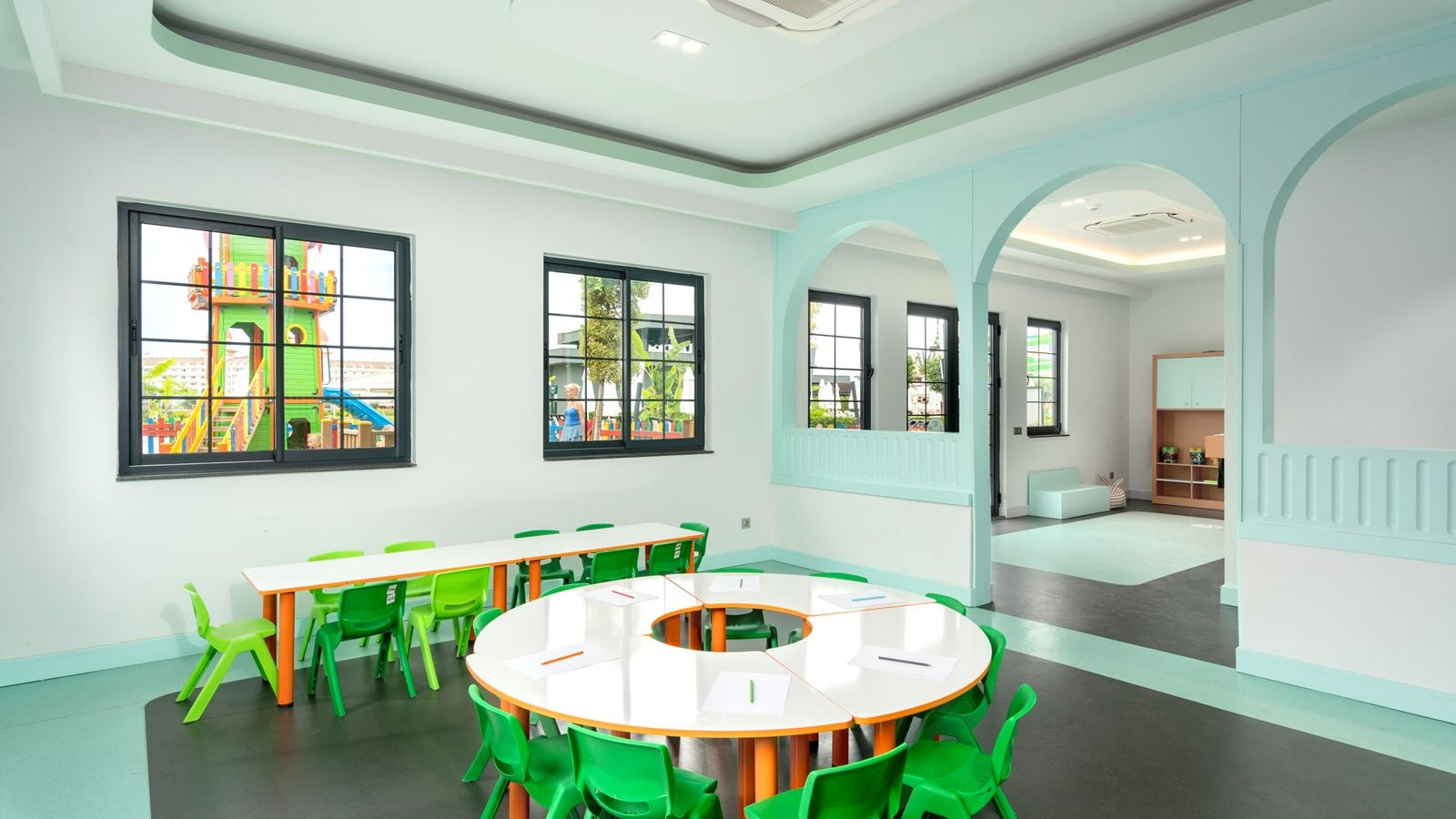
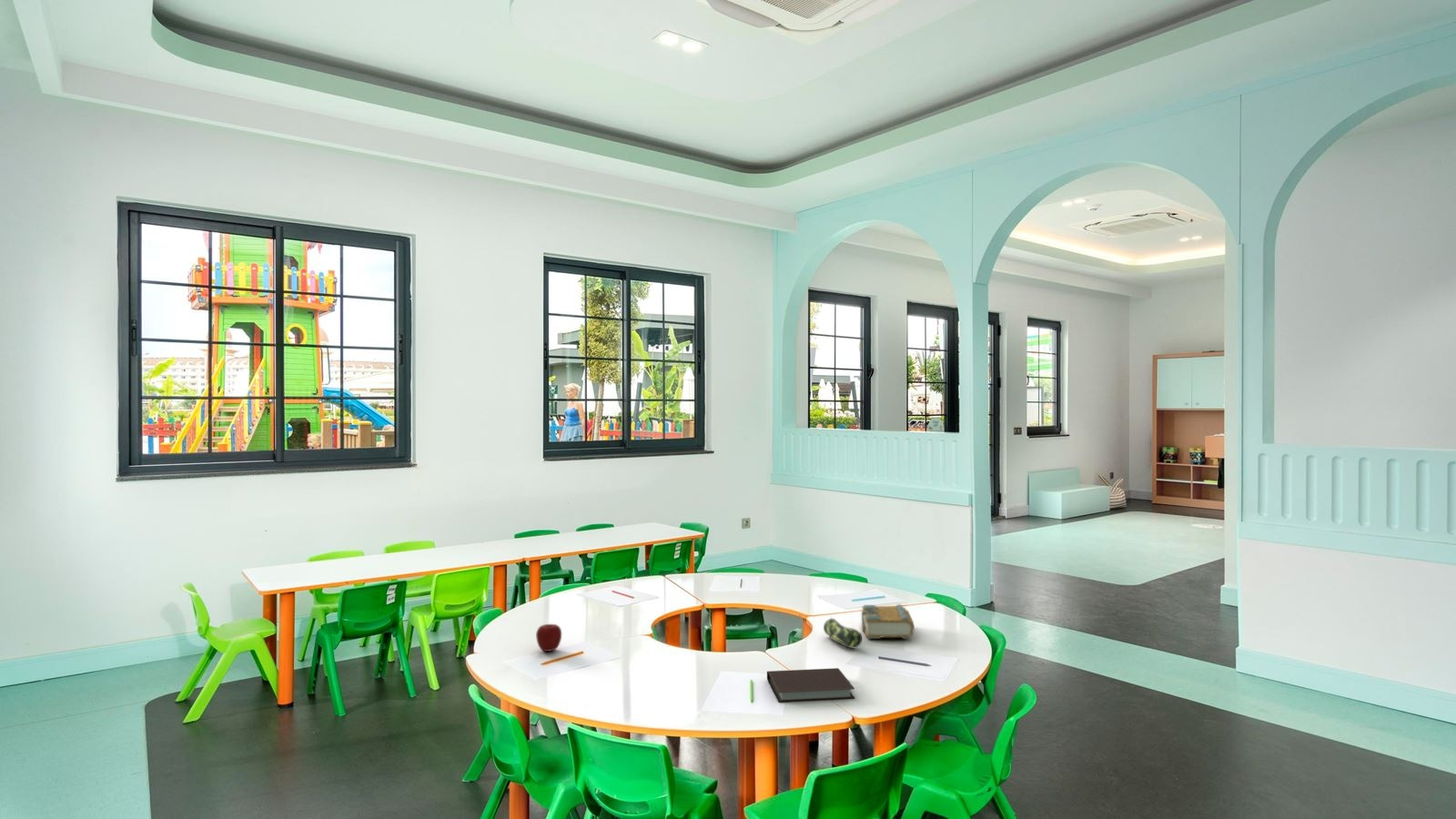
+ notebook [766,667,855,703]
+ apple [535,623,562,652]
+ book [861,603,915,641]
+ pencil case [823,617,863,649]
